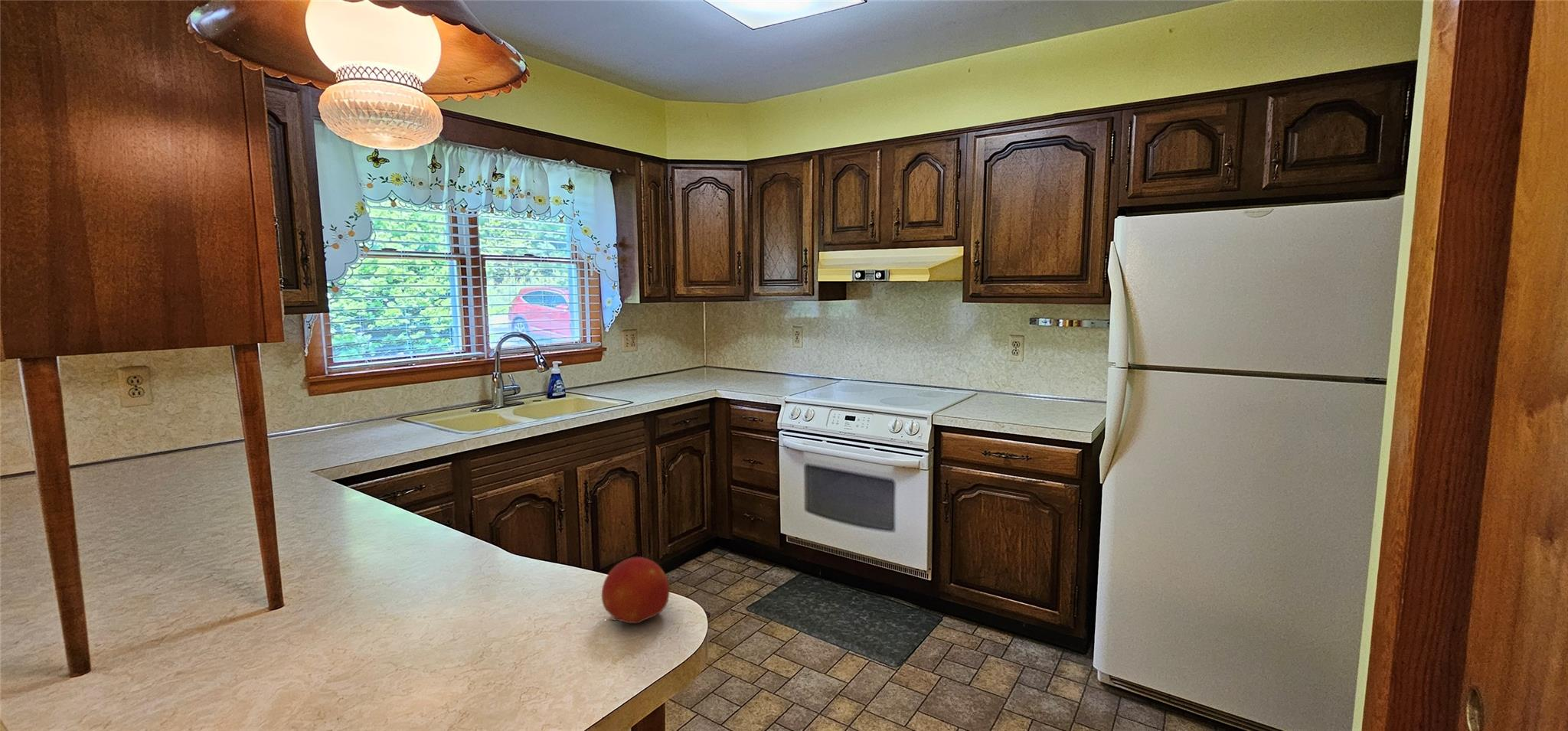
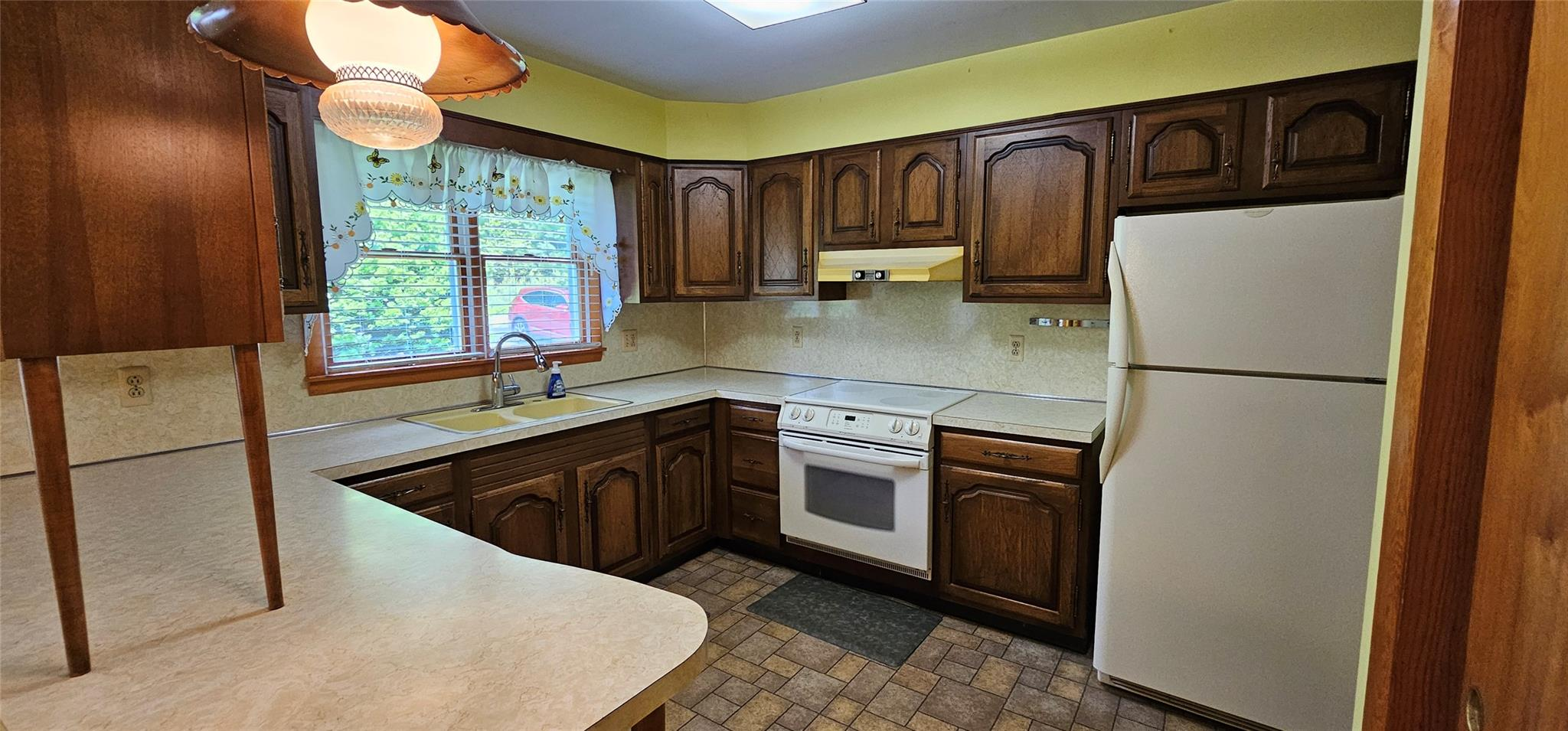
- fruit [601,556,670,625]
